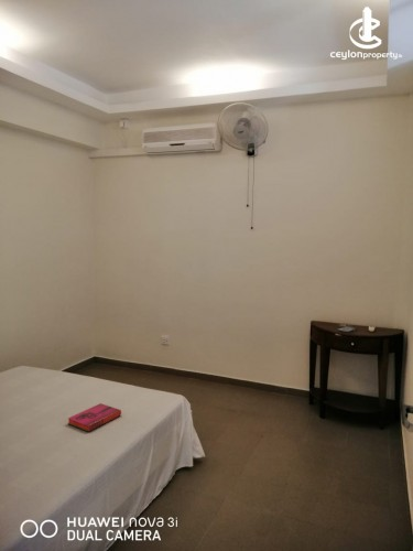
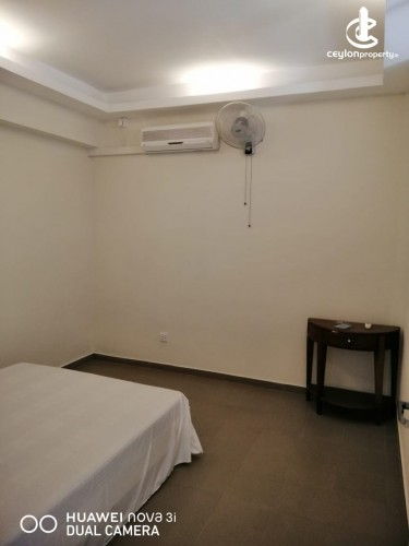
- hardback book [67,402,122,433]
